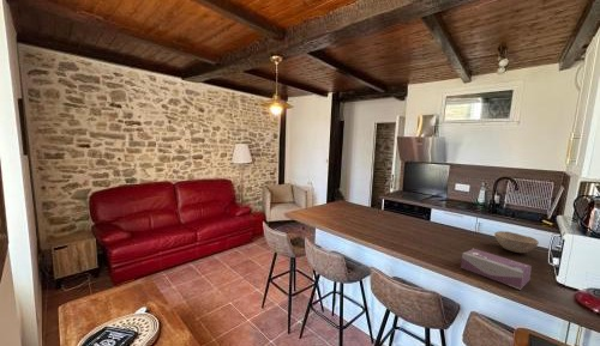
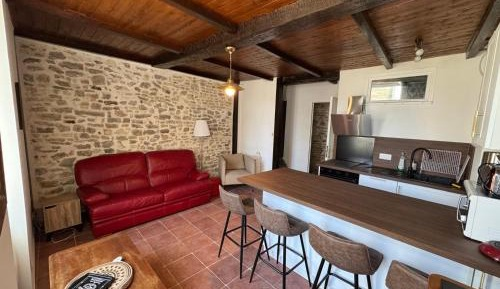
- tissue box [460,248,533,291]
- bowl [493,230,540,254]
